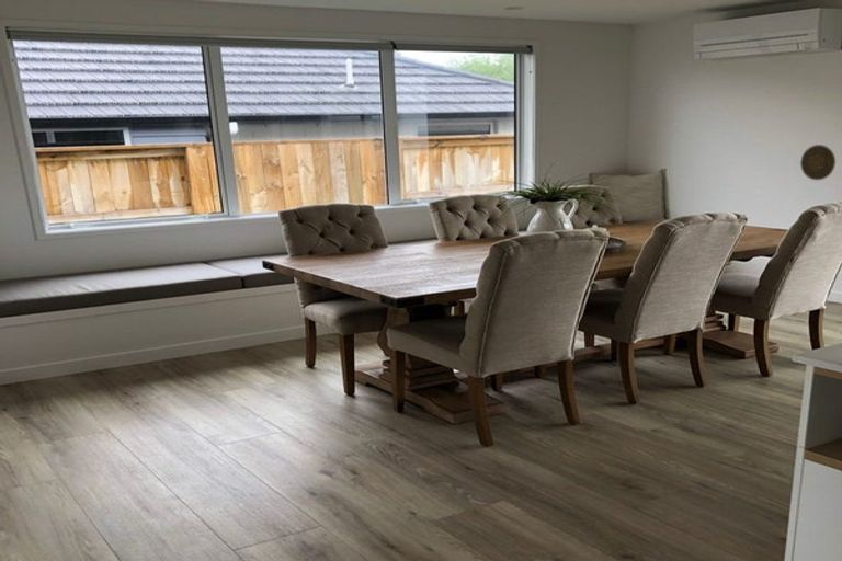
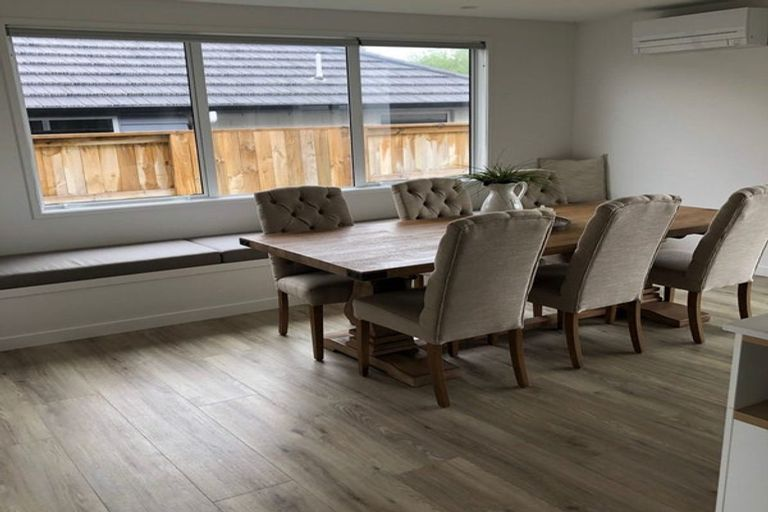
- decorative plate [799,144,837,181]
